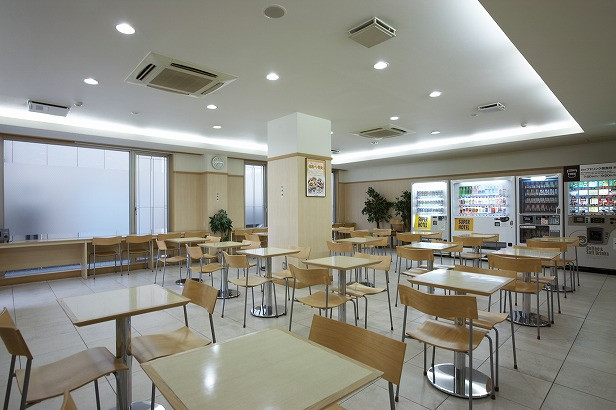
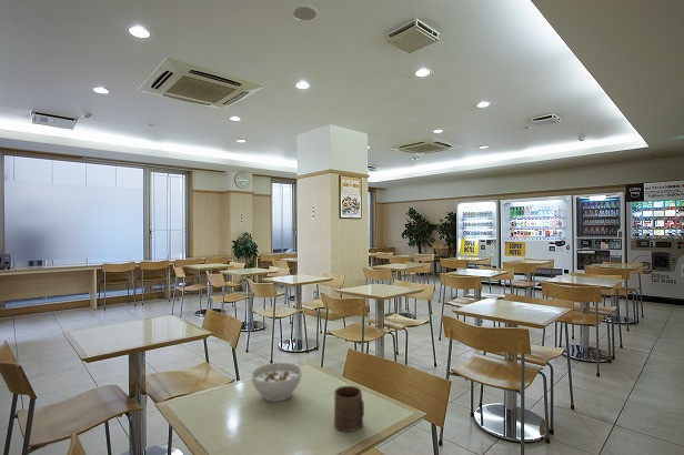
+ soup bowl [250,362,303,402]
+ cup [333,385,365,433]
